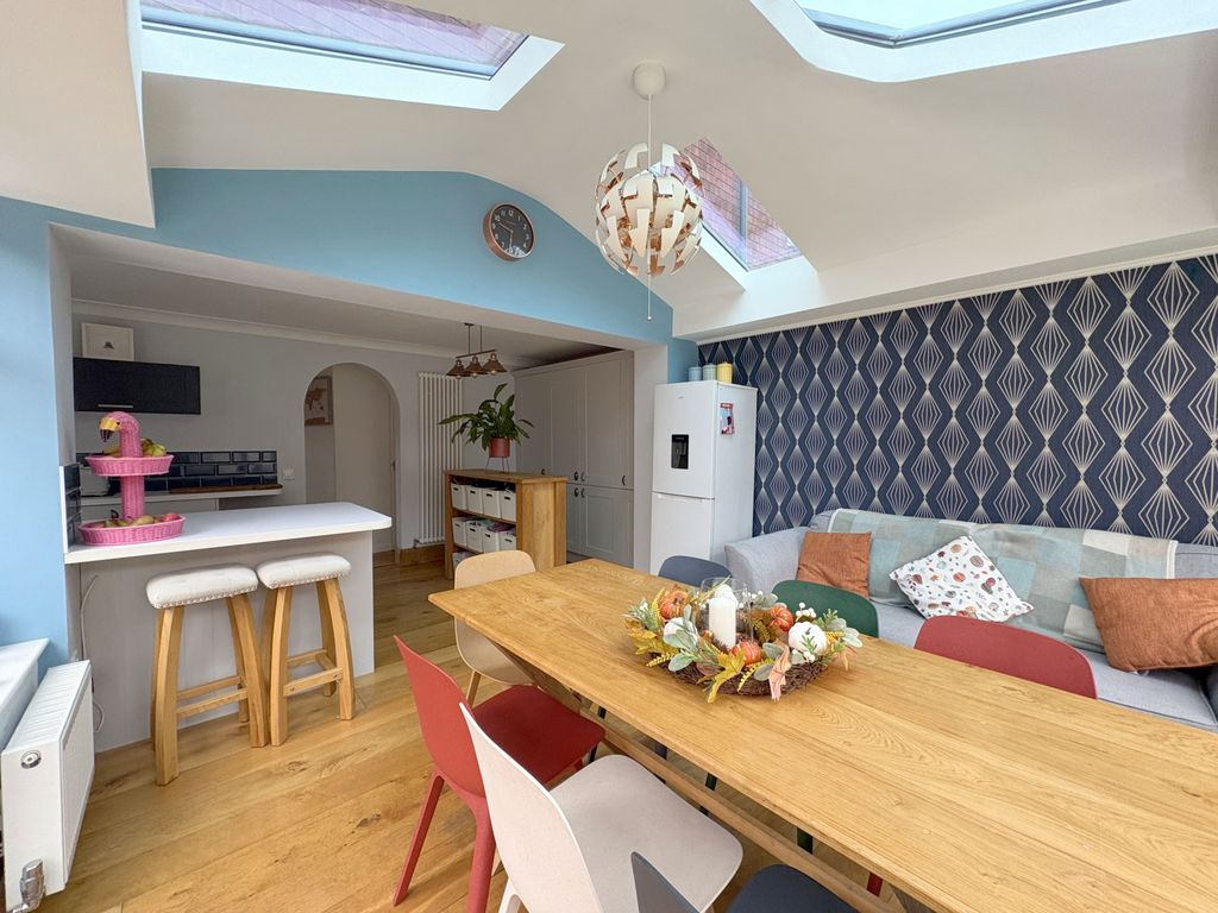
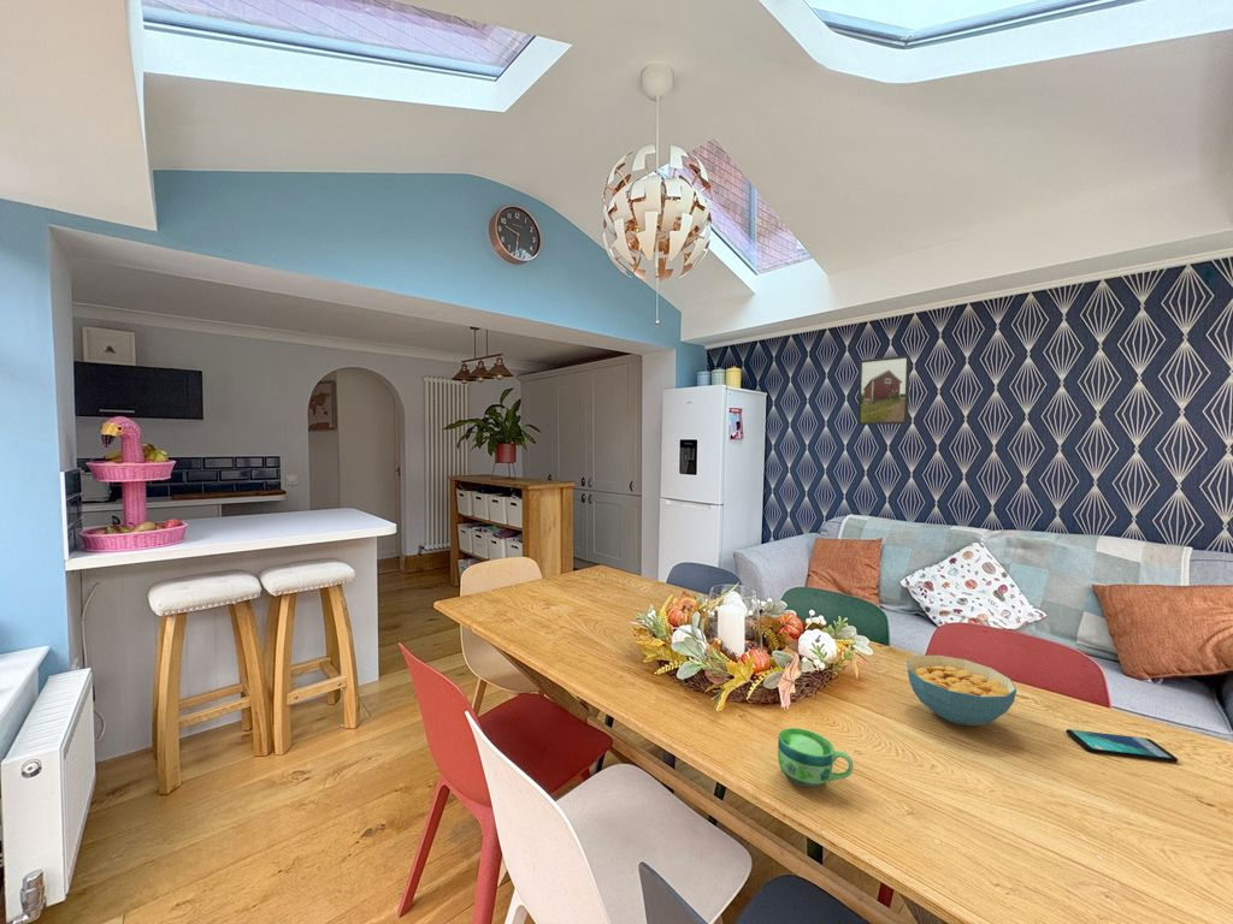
+ cup [777,727,855,789]
+ cereal bowl [905,654,1017,727]
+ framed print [856,354,912,426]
+ smartphone [1064,728,1179,763]
